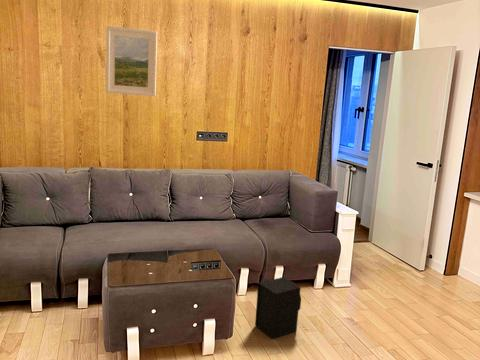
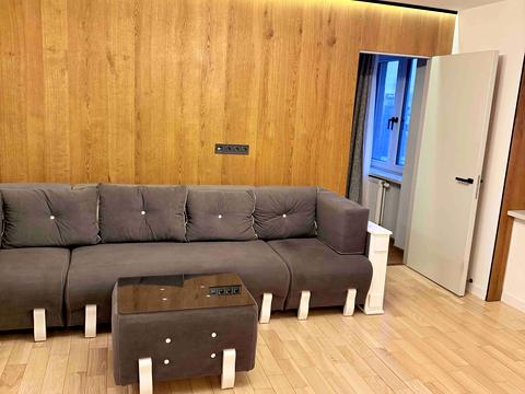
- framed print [105,25,158,97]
- speaker [254,276,302,339]
